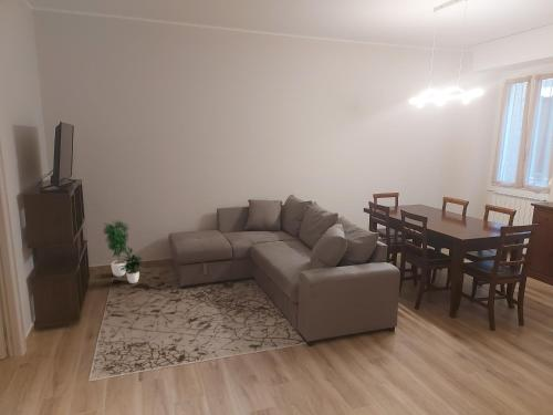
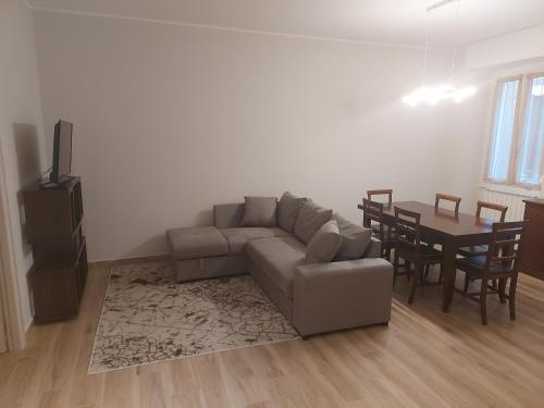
- potted plant [101,218,145,284]
